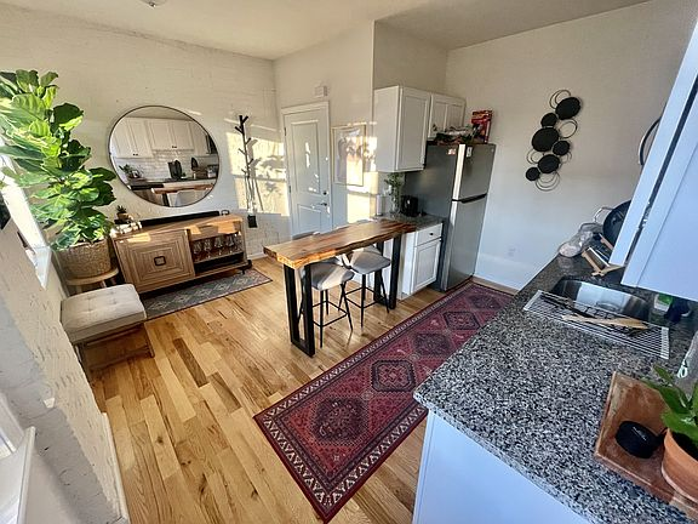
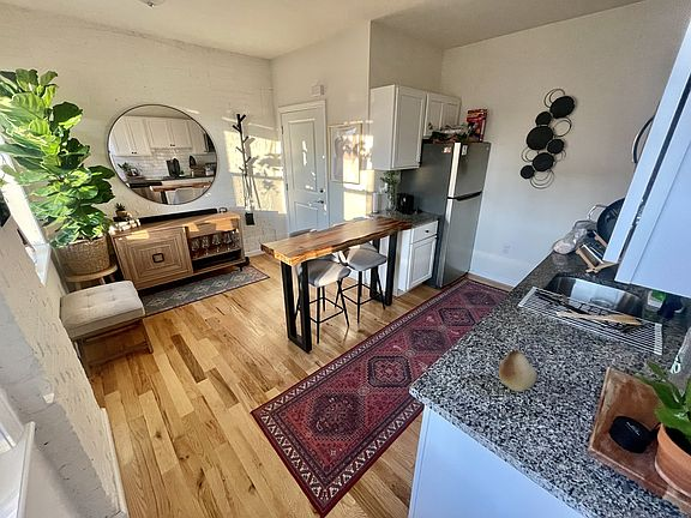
+ fruit [498,345,537,392]
